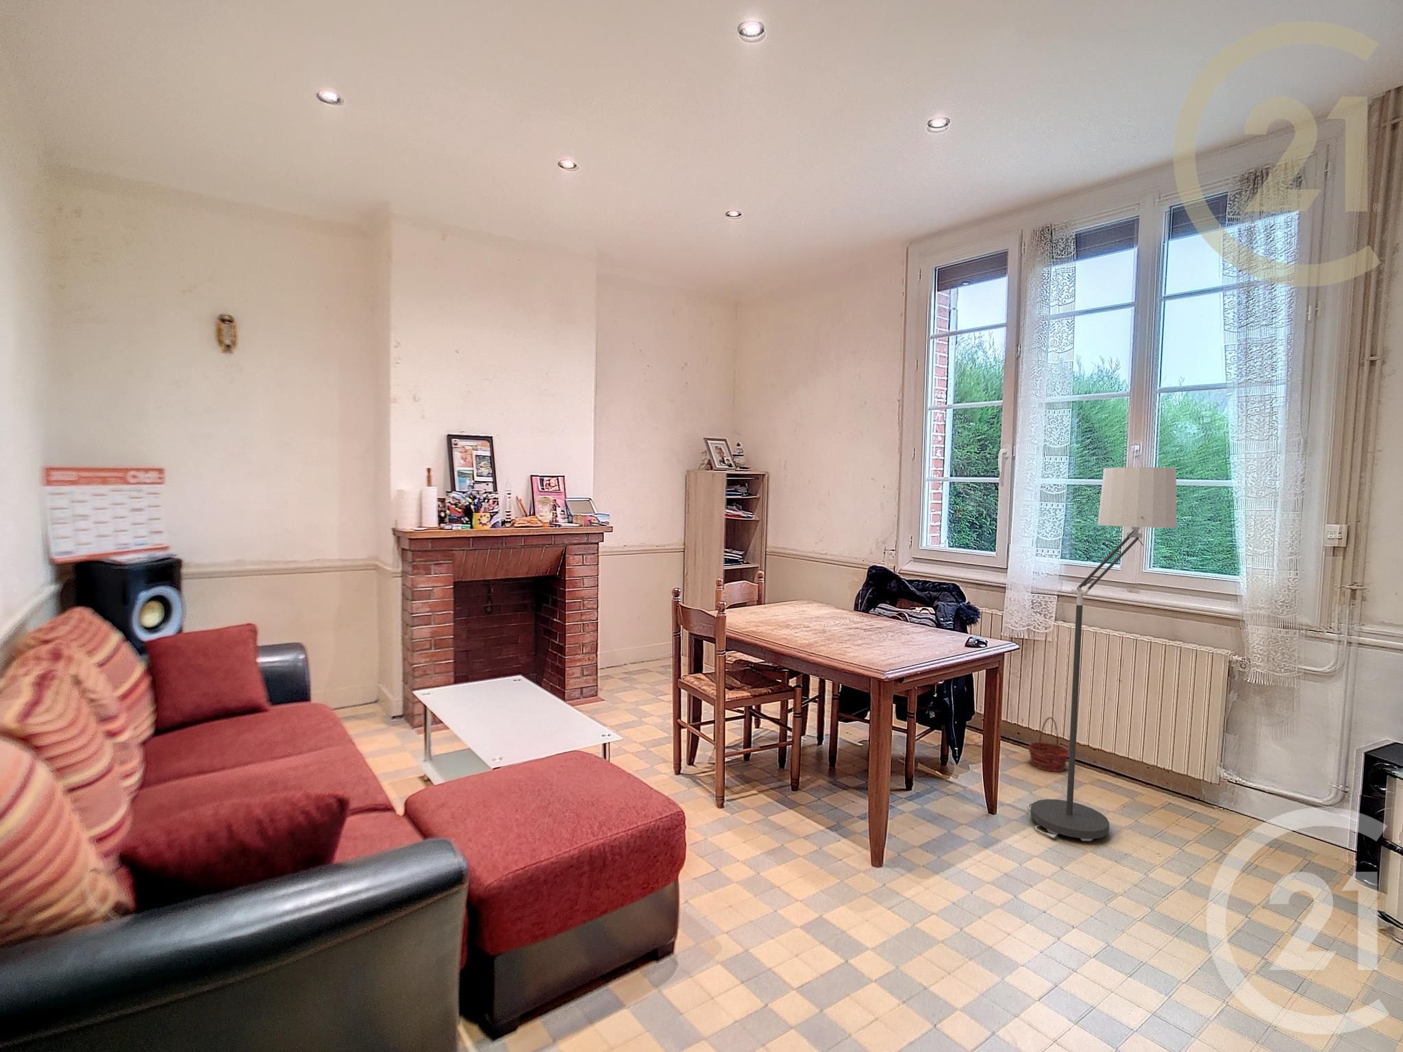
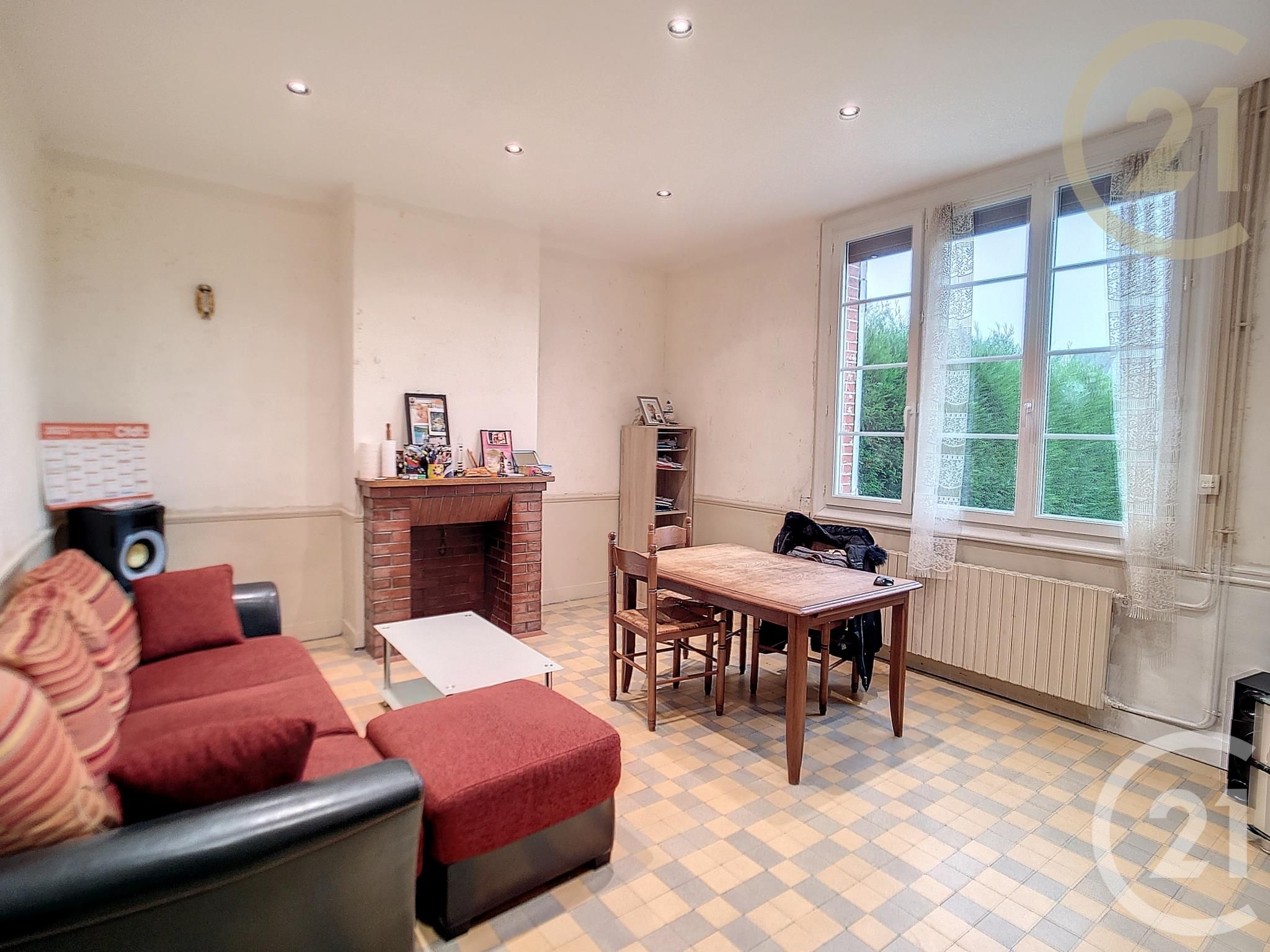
- floor lamp [1027,466,1178,842]
- basket [1027,716,1069,772]
